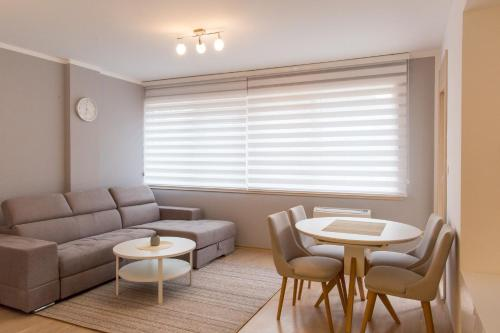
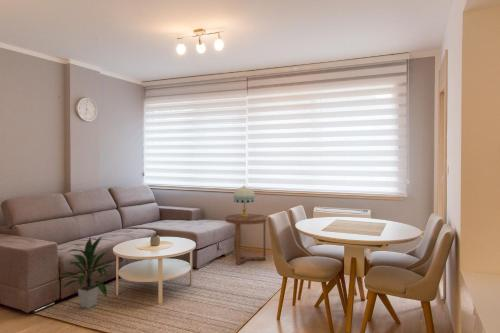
+ side table [224,213,268,266]
+ indoor plant [56,235,114,309]
+ table lamp [232,185,256,216]
